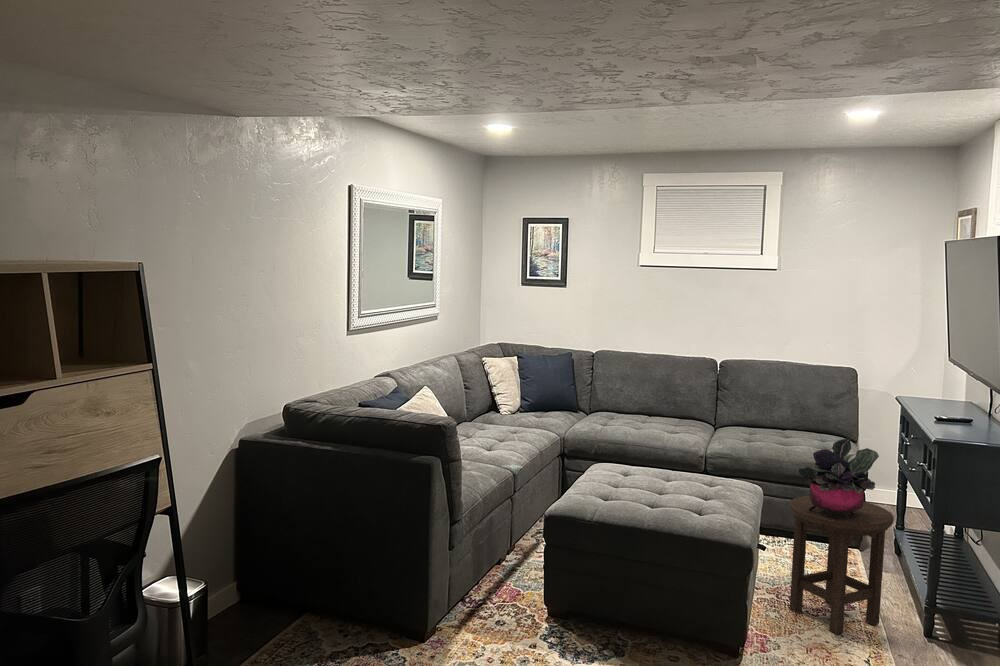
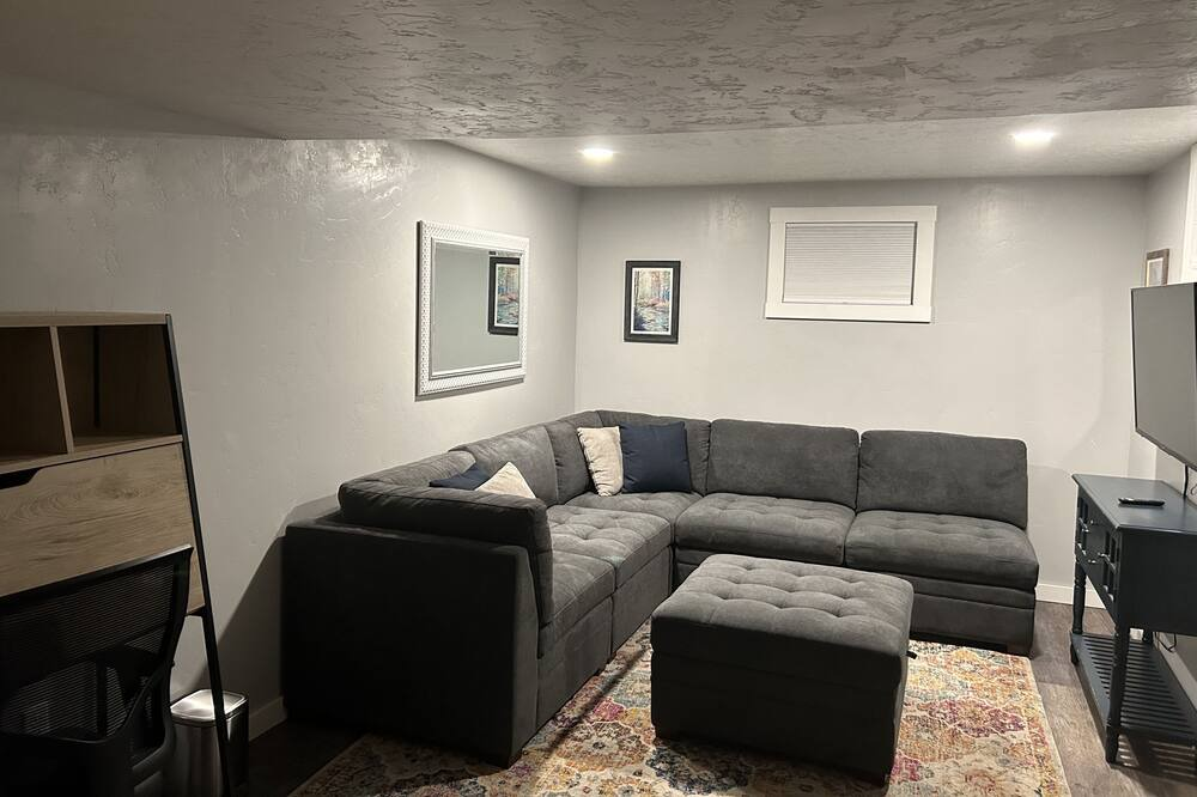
- stool [789,495,894,635]
- potted plant [797,437,880,516]
